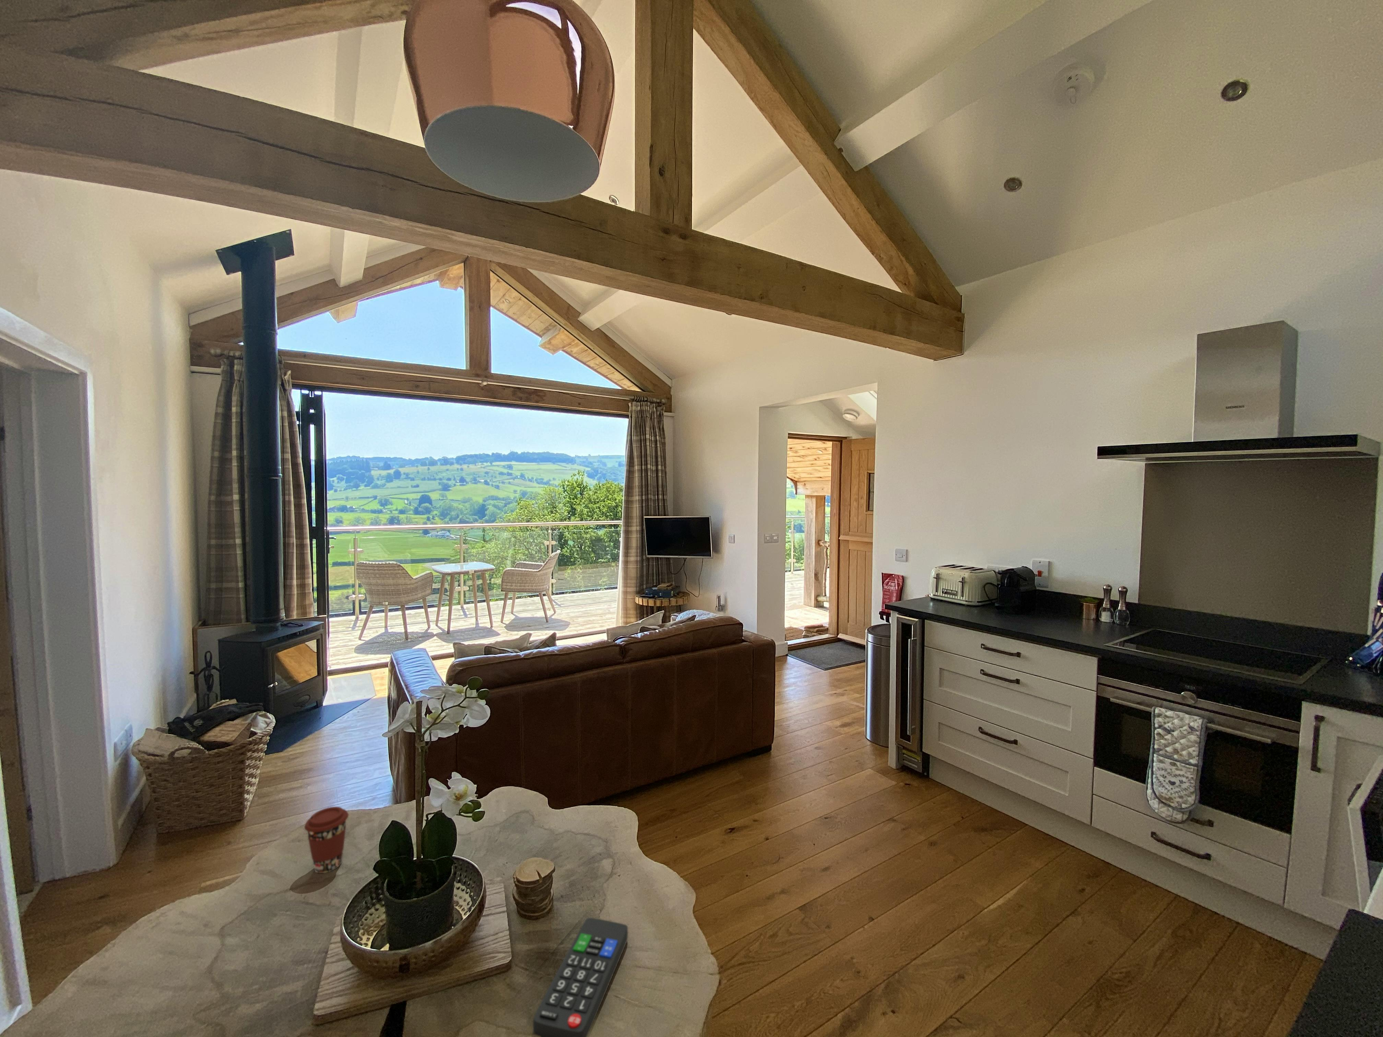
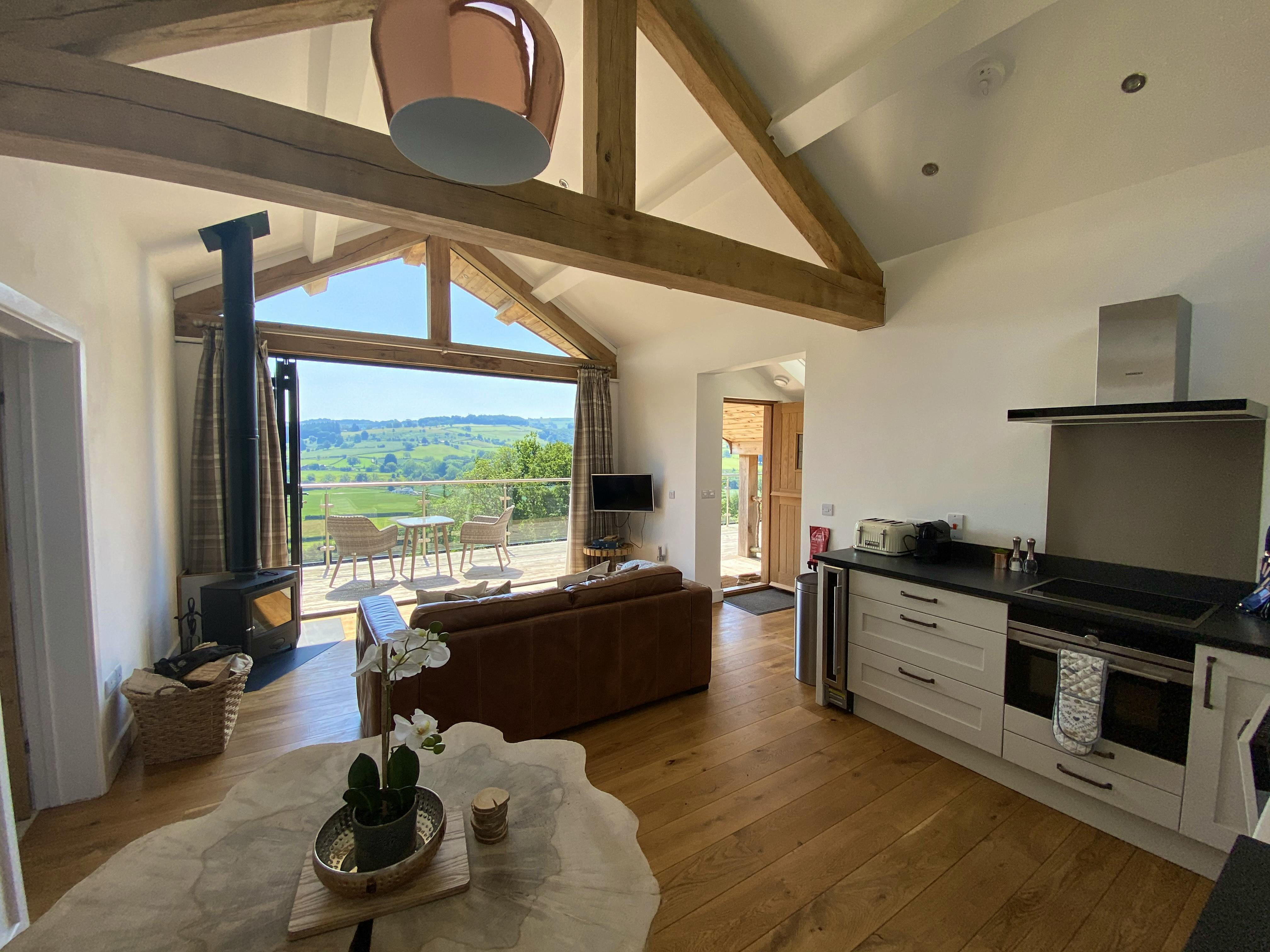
- coffee cup [304,806,348,874]
- remote control [533,917,628,1037]
